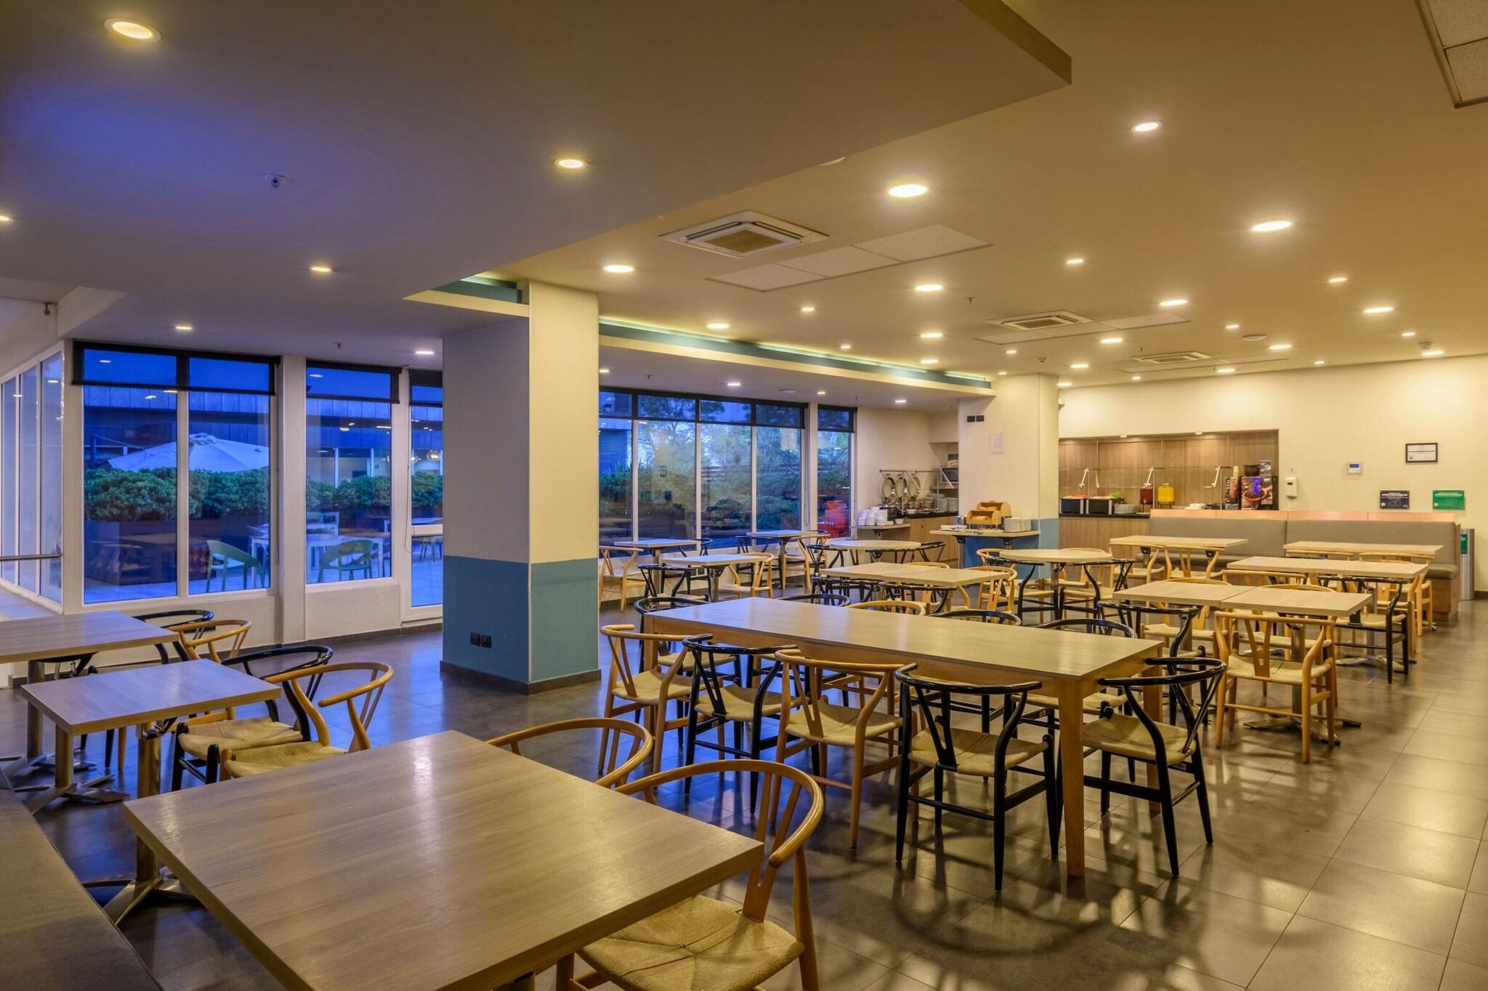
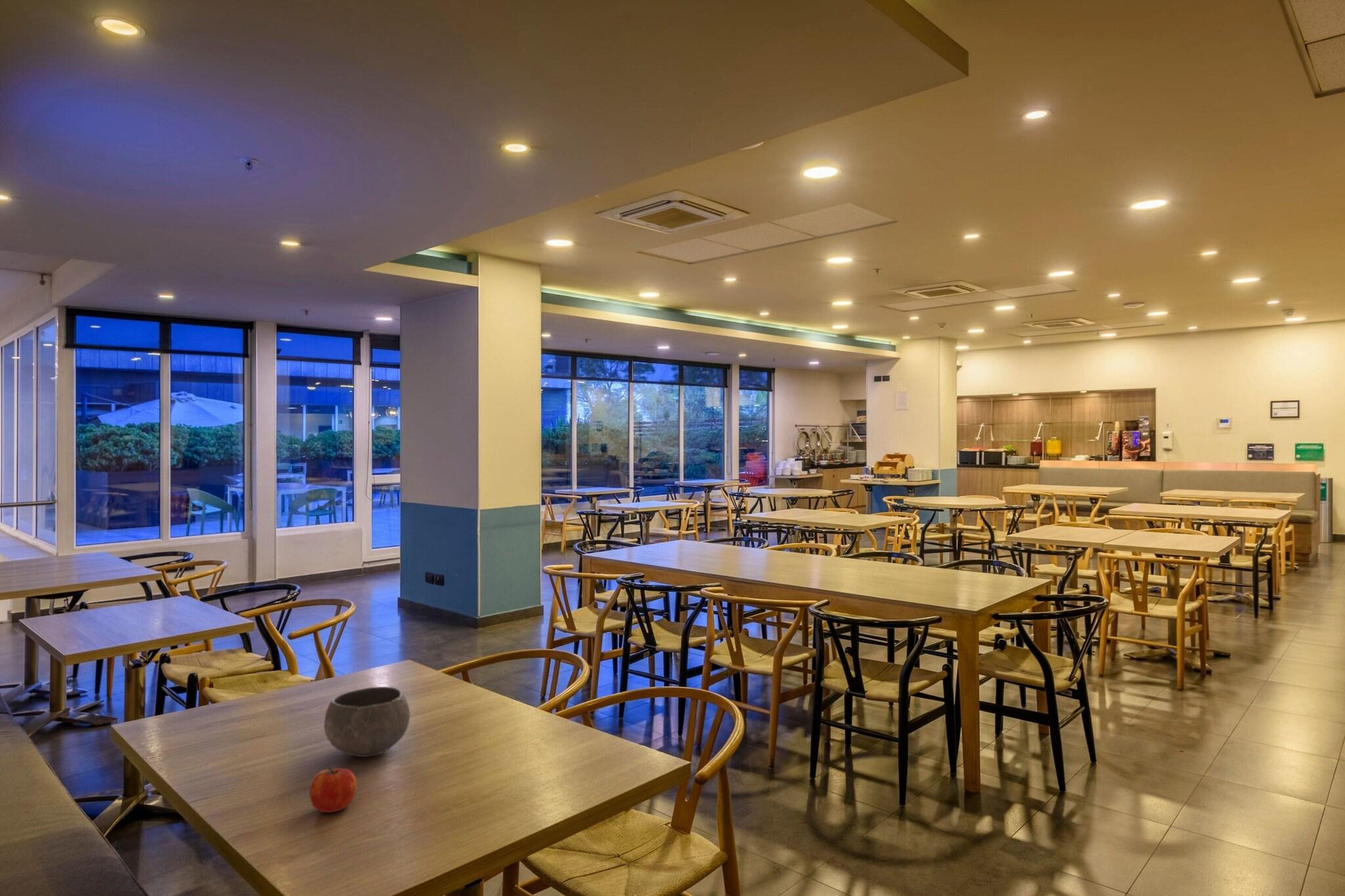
+ fruit [309,767,357,813]
+ bowl [323,686,410,757]
